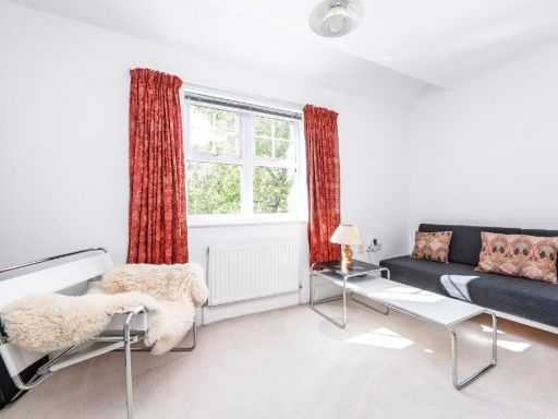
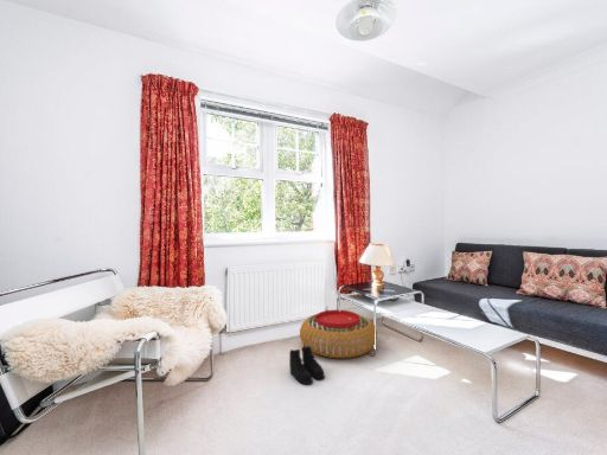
+ boots [288,345,326,385]
+ pouf [299,309,378,359]
